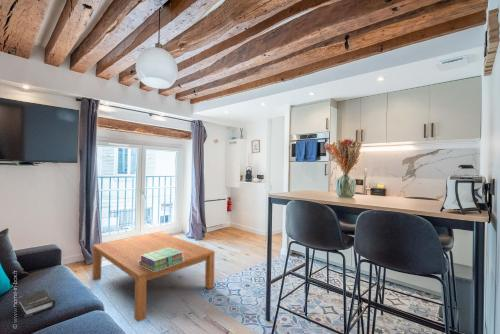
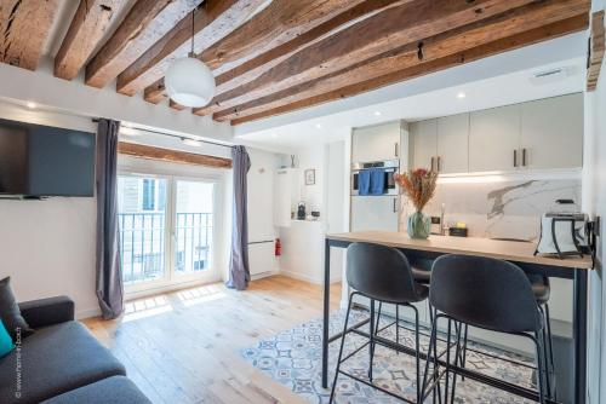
- hardback book [17,288,56,318]
- coffee table [91,231,216,323]
- stack of books [139,248,184,271]
